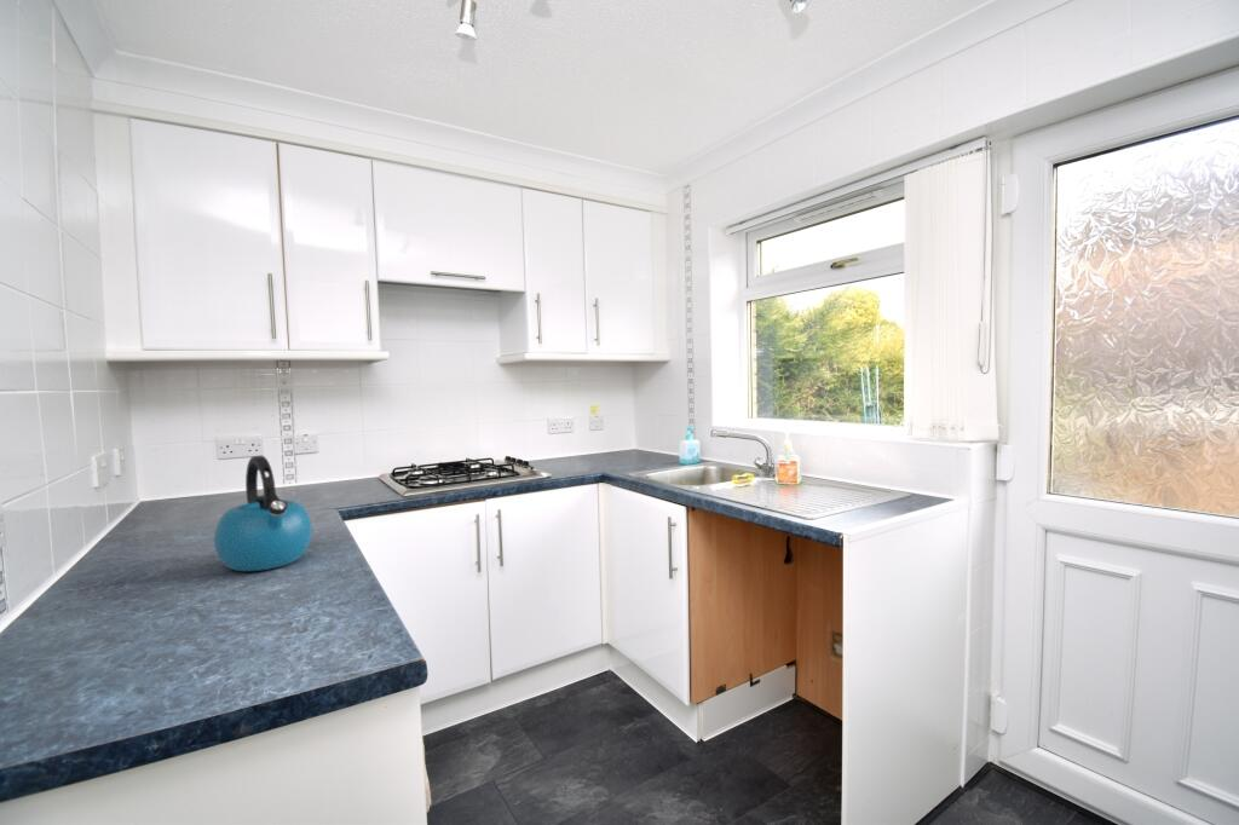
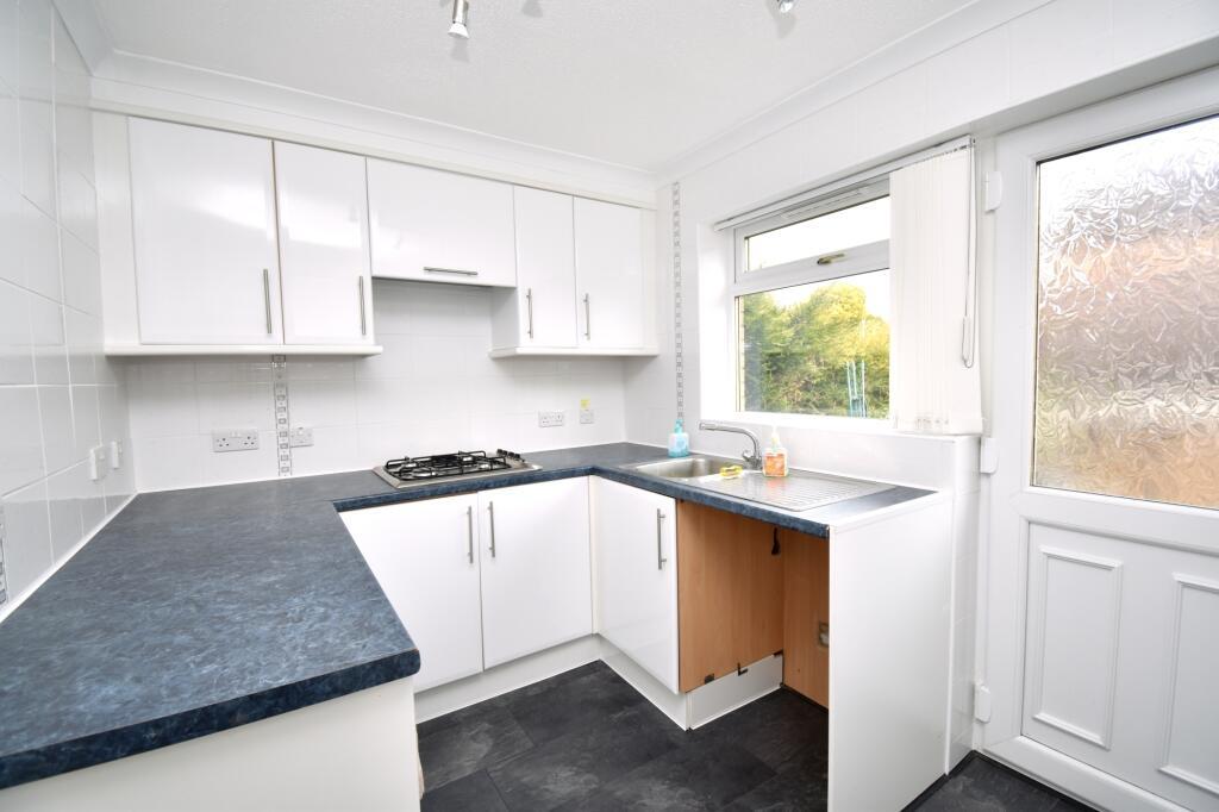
- kettle [213,455,313,572]
